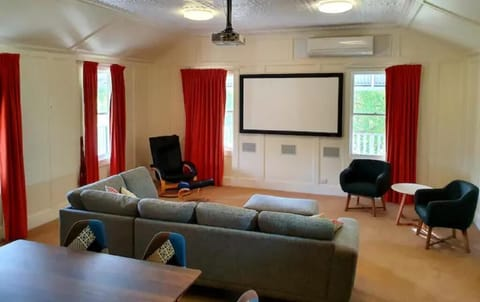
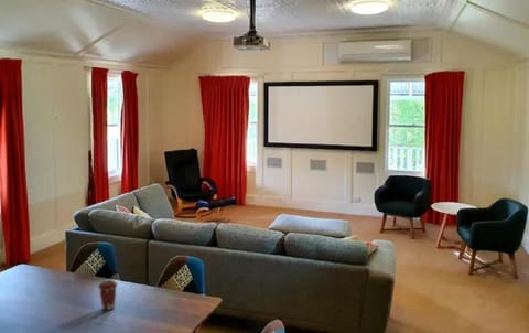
+ coffee cup [97,279,119,311]
